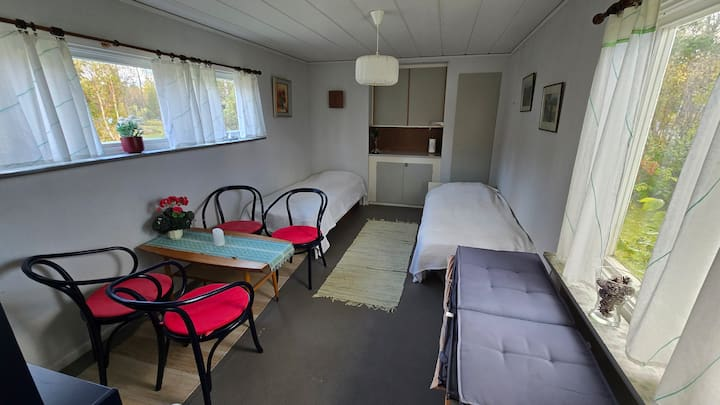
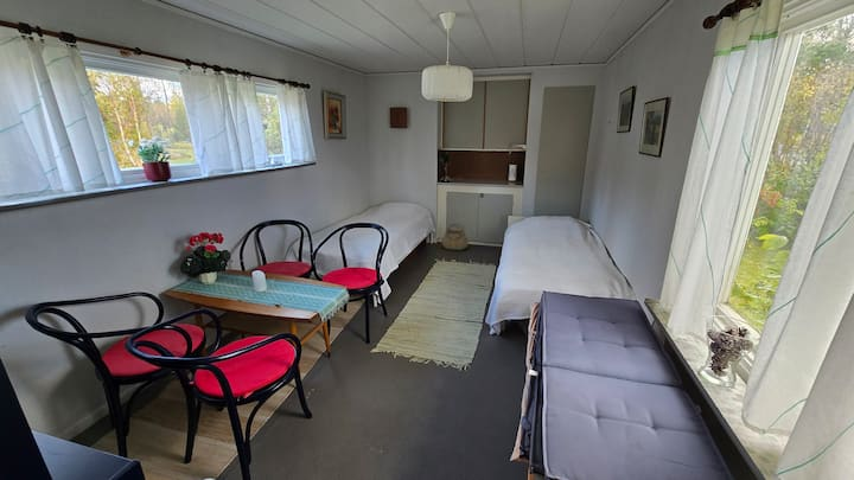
+ basket [441,222,470,251]
